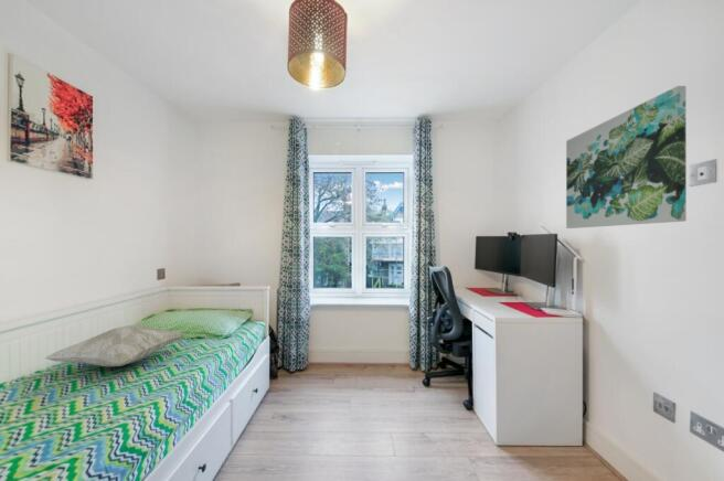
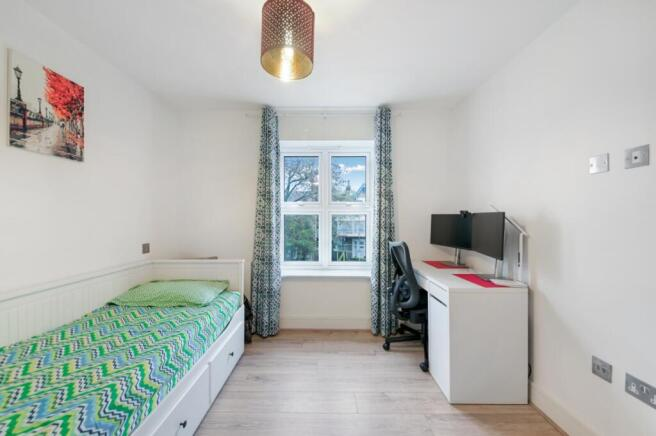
- decorative pillow [43,324,188,368]
- wall art [565,85,688,229]
